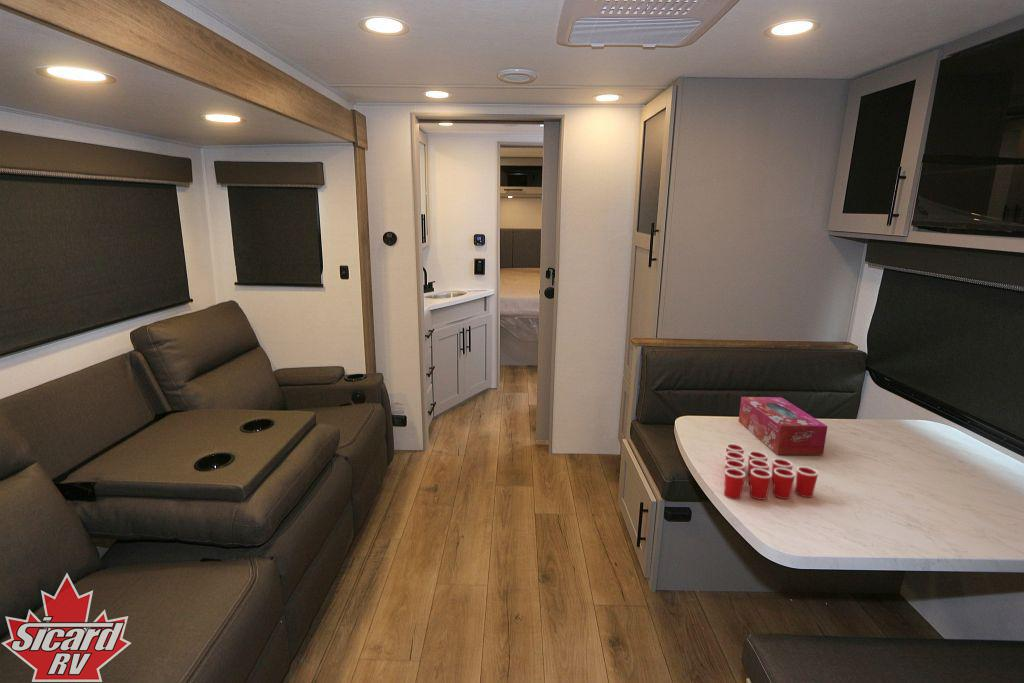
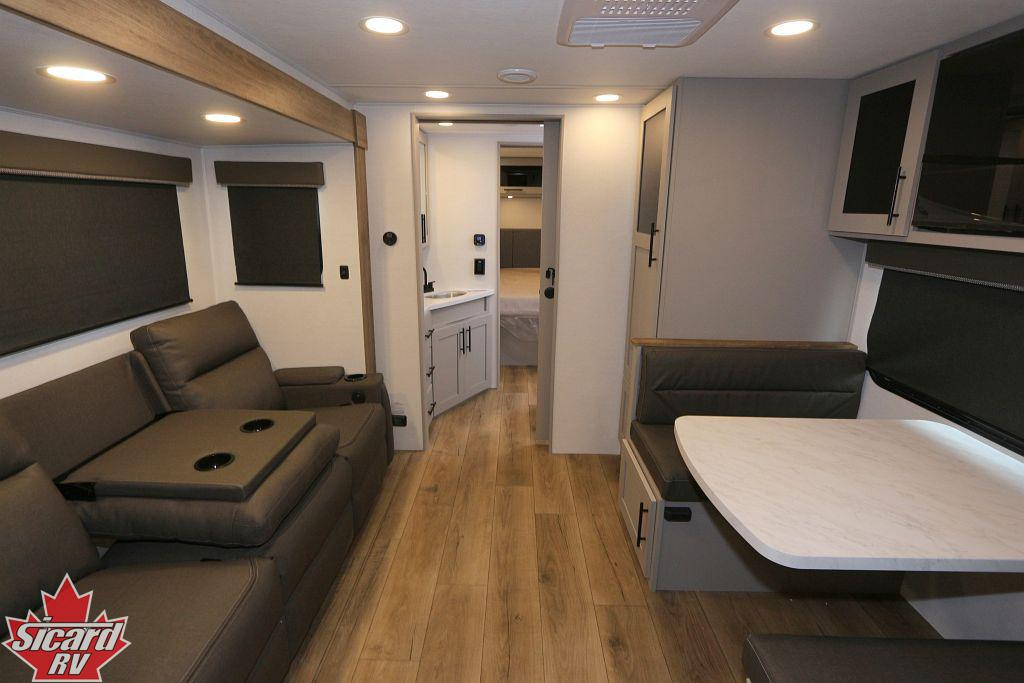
- cup [723,443,819,501]
- tissue box [738,396,829,456]
